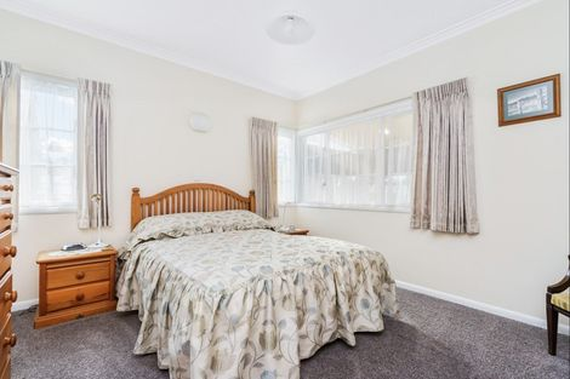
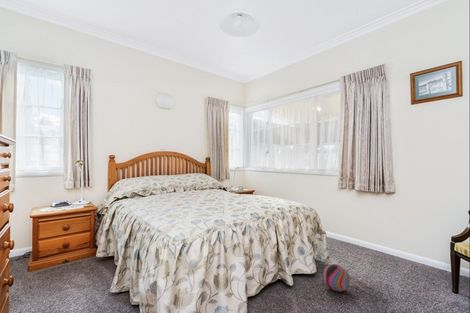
+ decorative ball [322,263,351,292]
